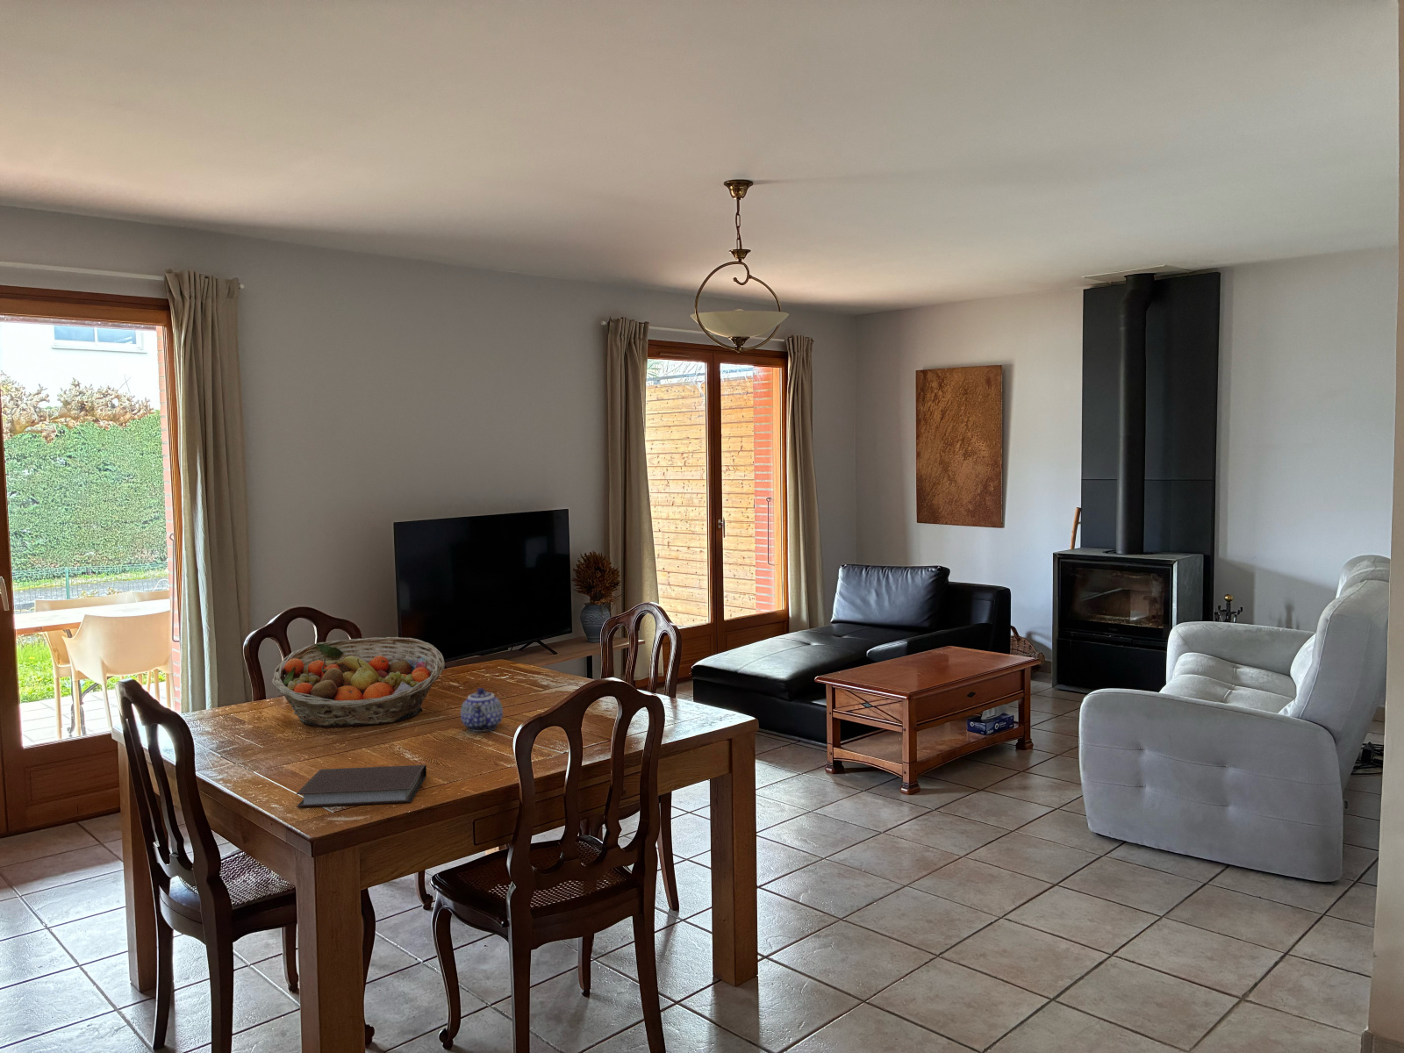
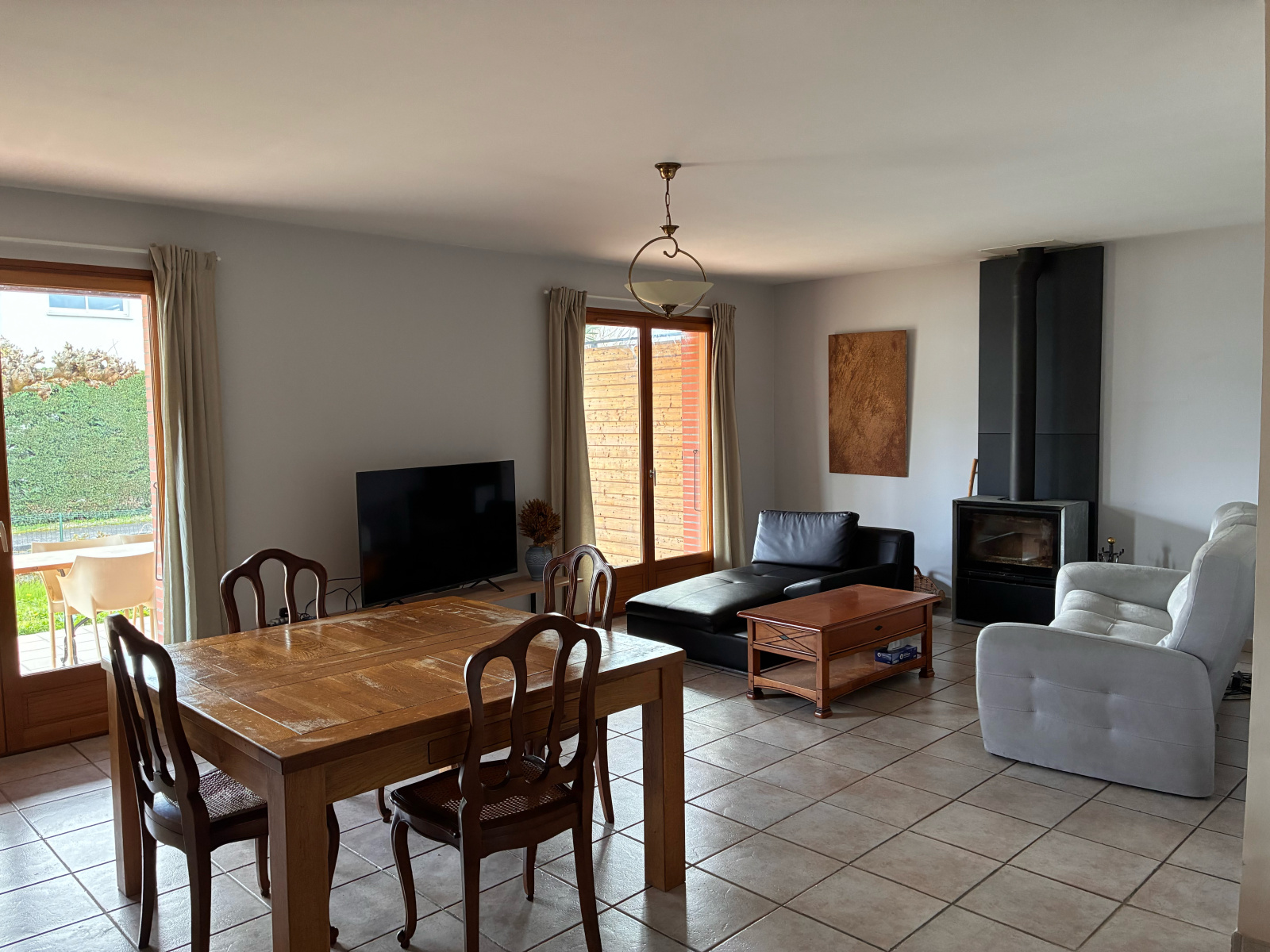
- teapot [460,687,504,732]
- fruit basket [271,636,446,728]
- notebook [295,764,428,809]
